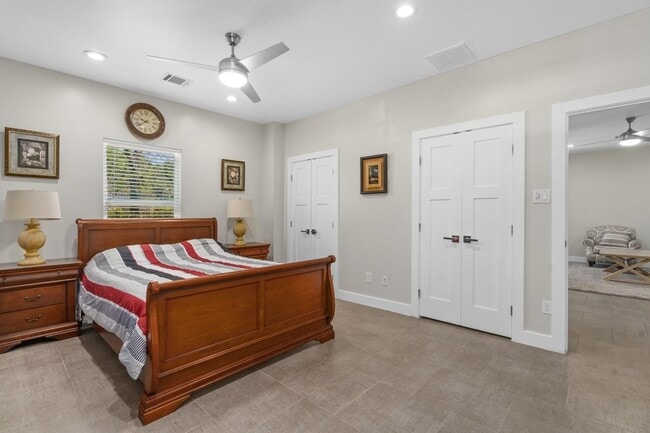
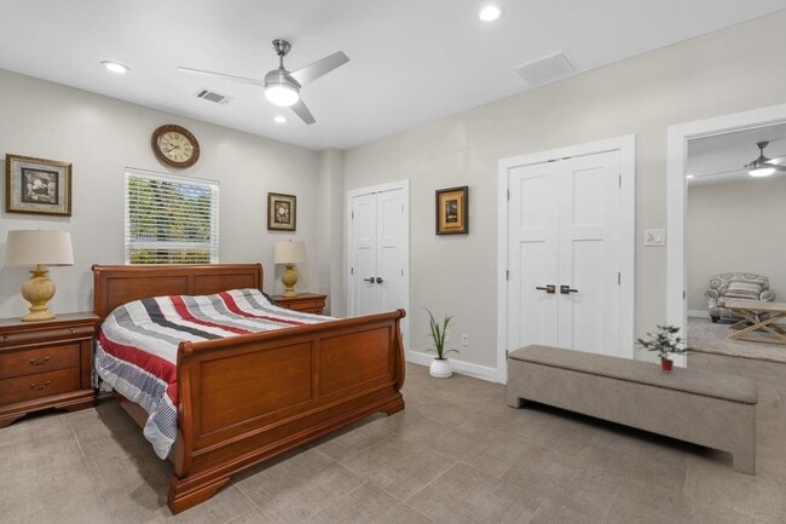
+ bench [505,344,758,477]
+ potted plant [634,324,701,372]
+ house plant [422,306,461,379]
